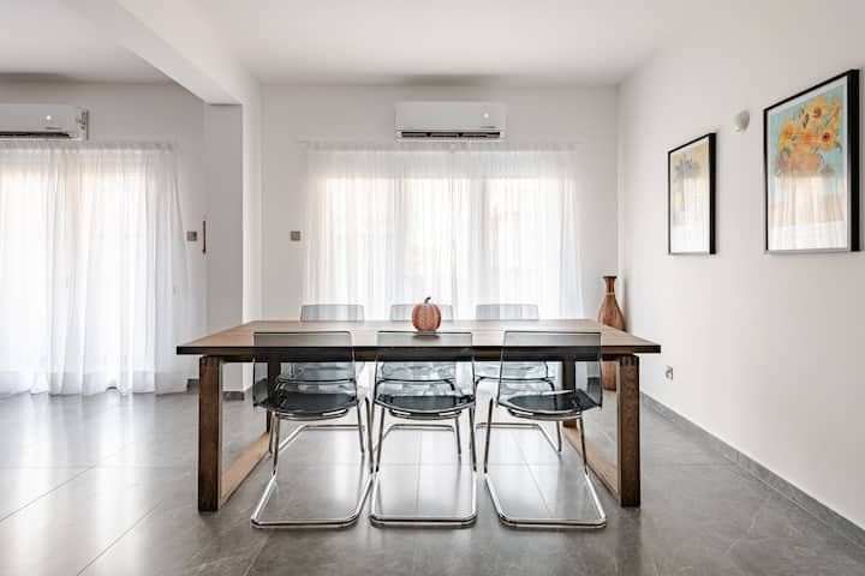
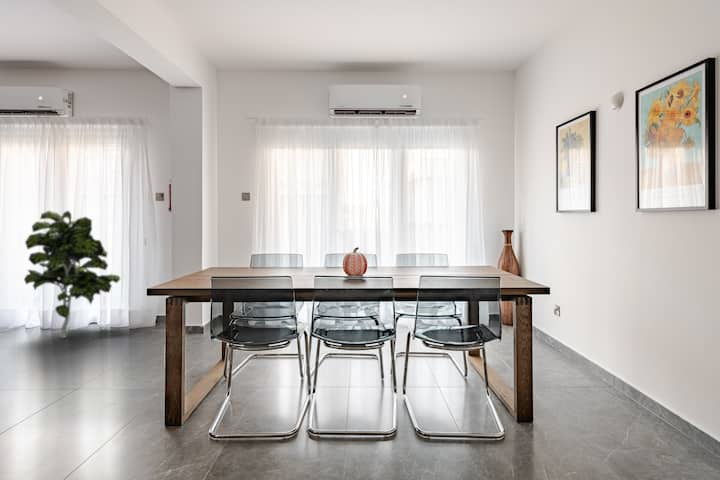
+ indoor plant [23,210,121,339]
